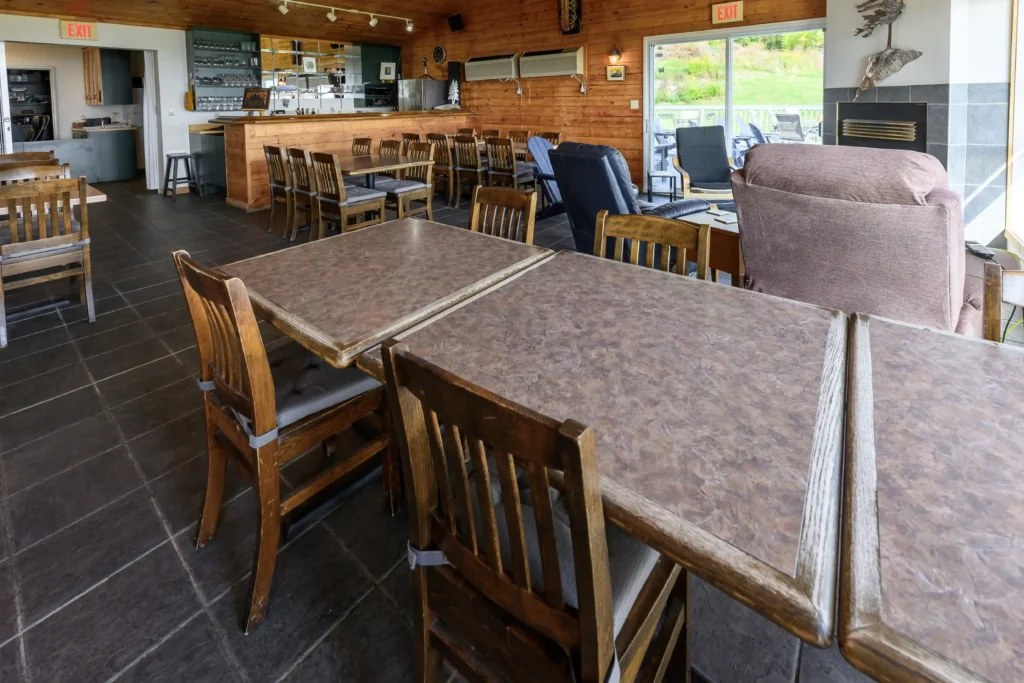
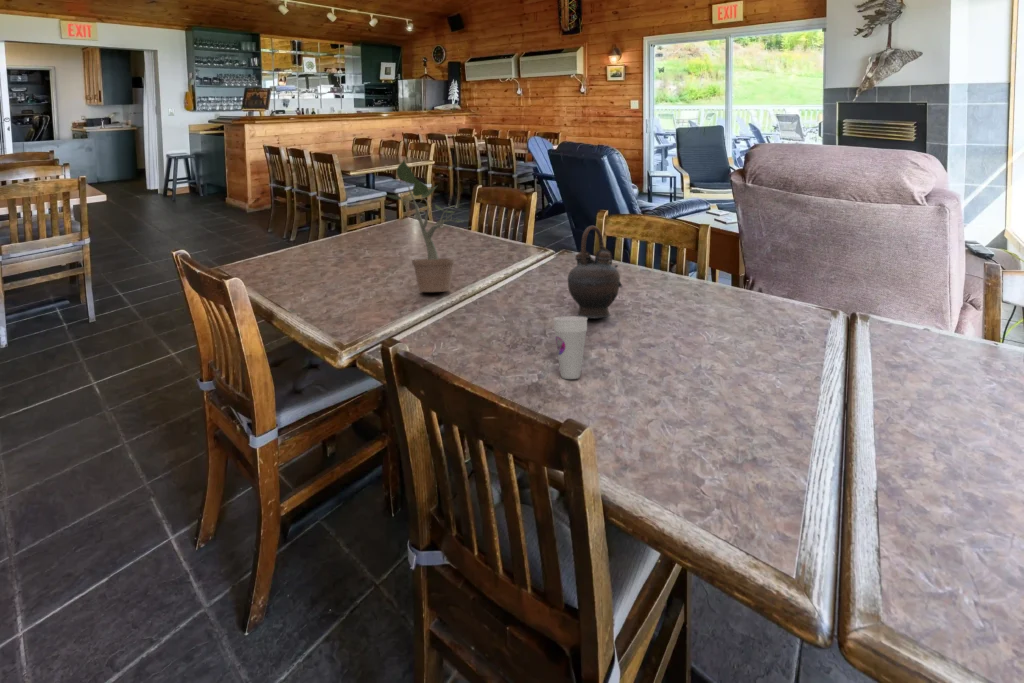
+ cup [553,315,589,380]
+ teapot [566,225,623,320]
+ potted plant [383,159,474,293]
